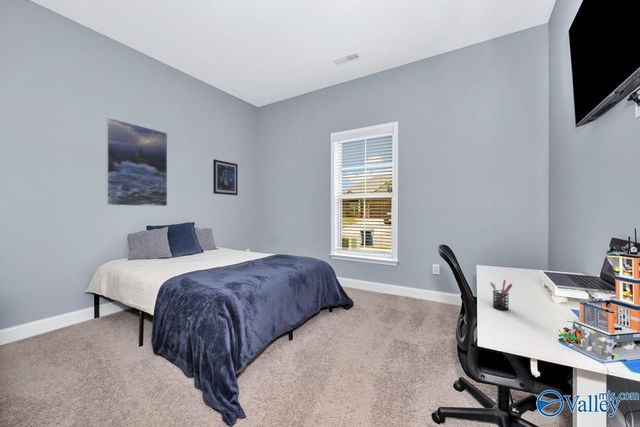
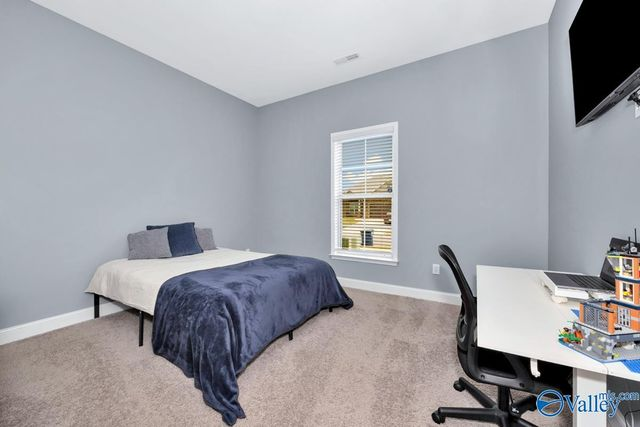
- wall art [212,158,239,196]
- pen holder [489,279,514,311]
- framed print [105,117,168,207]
